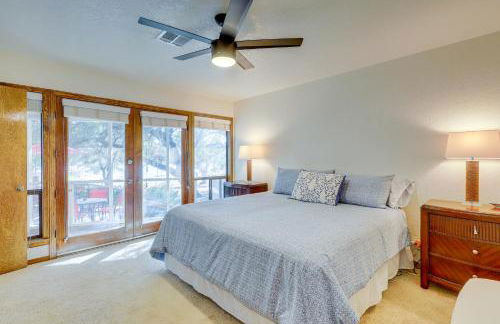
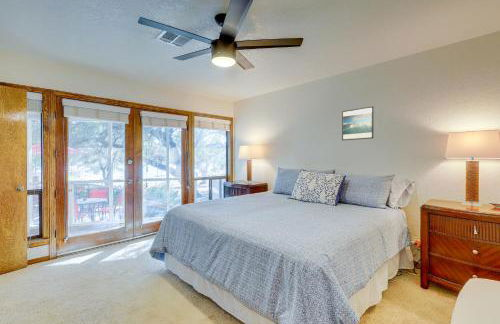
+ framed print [341,105,374,141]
